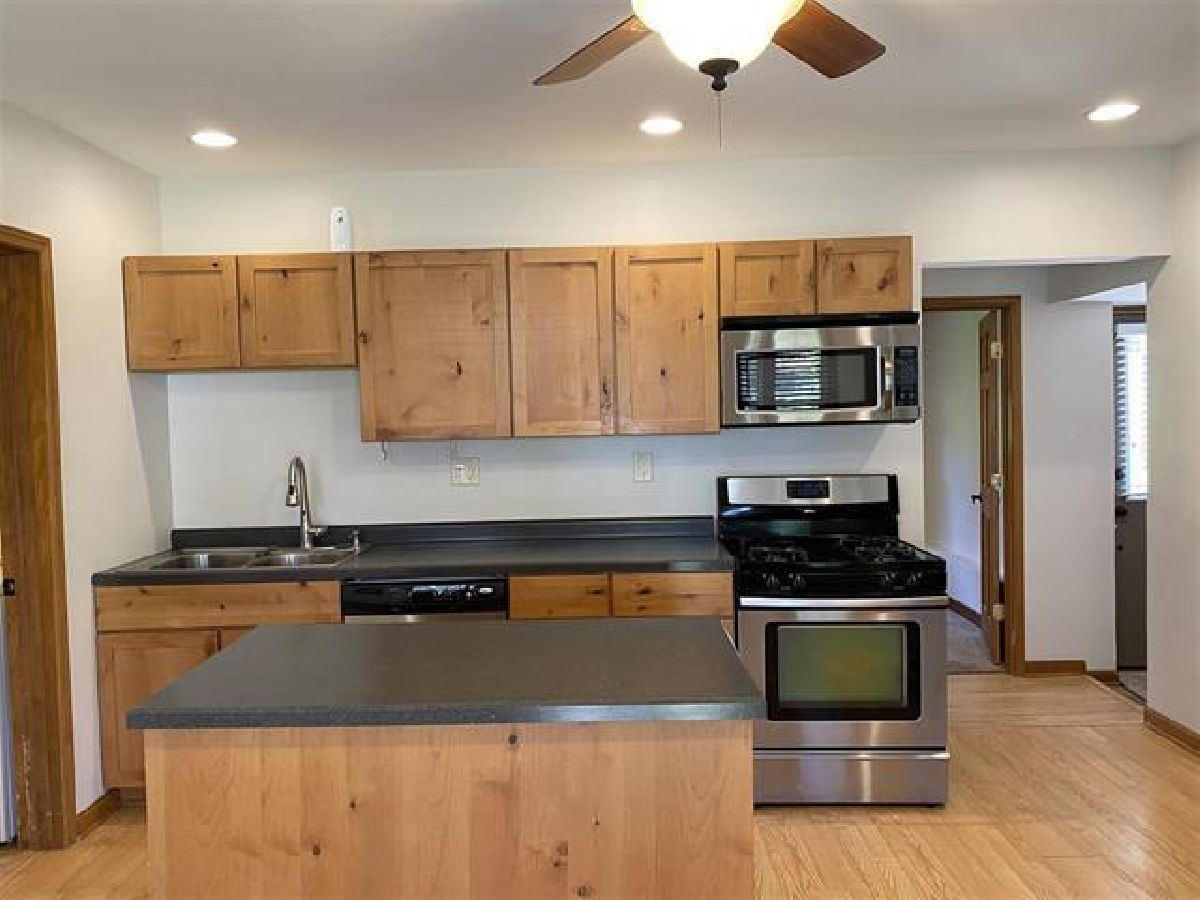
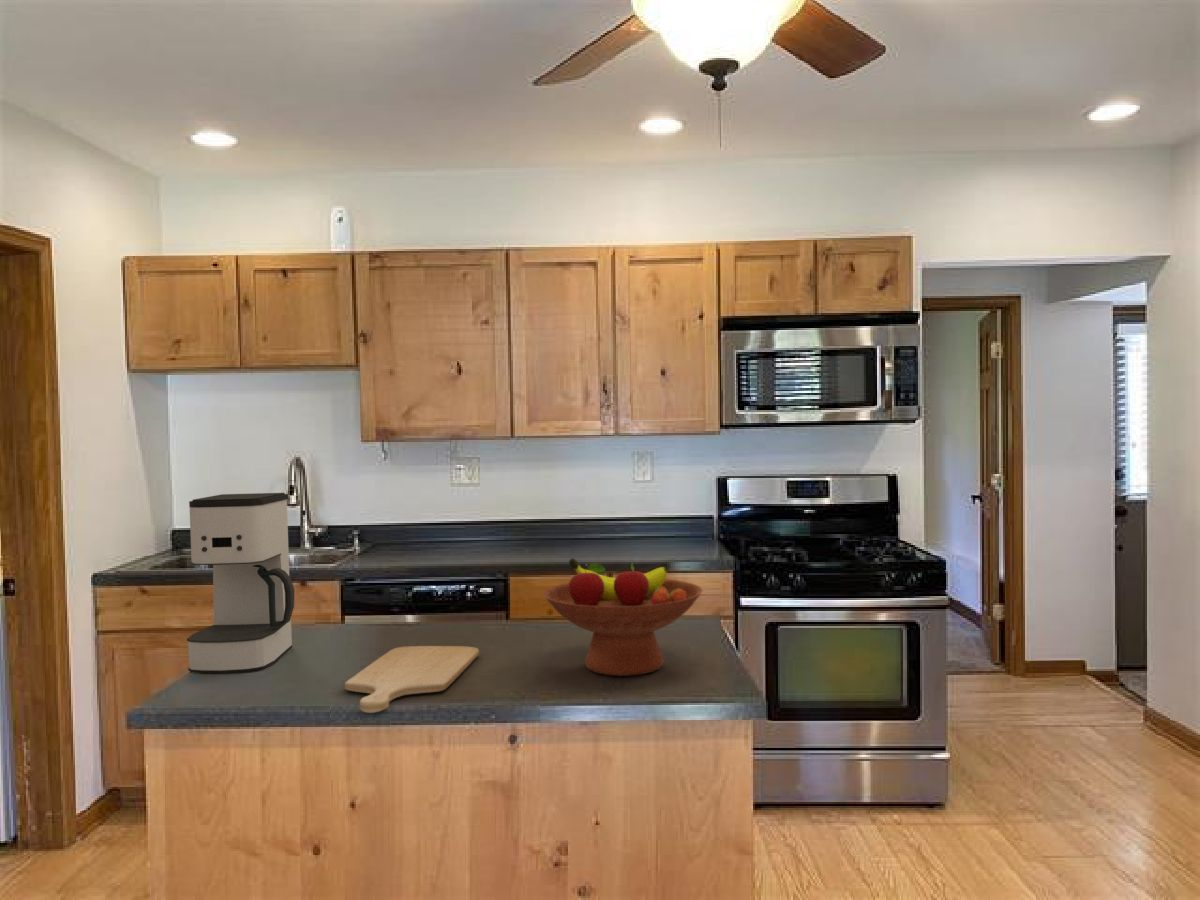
+ chopping board [344,645,480,714]
+ coffee maker [186,492,295,674]
+ fruit bowl [542,557,703,677]
